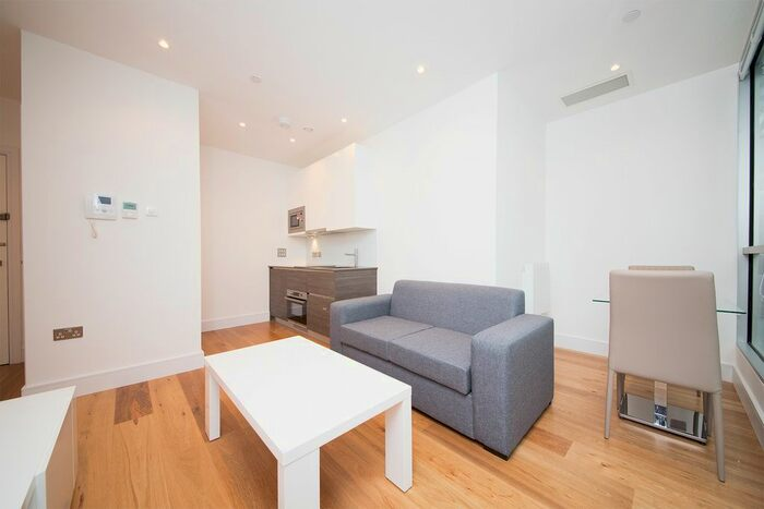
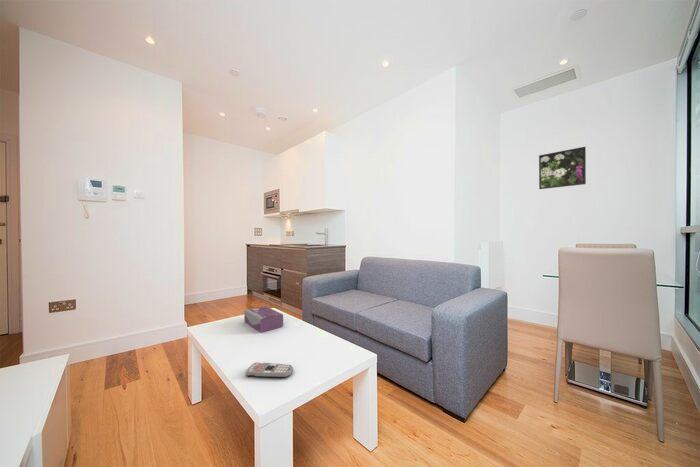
+ remote control [245,361,294,379]
+ tissue box [243,305,284,334]
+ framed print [538,146,587,190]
